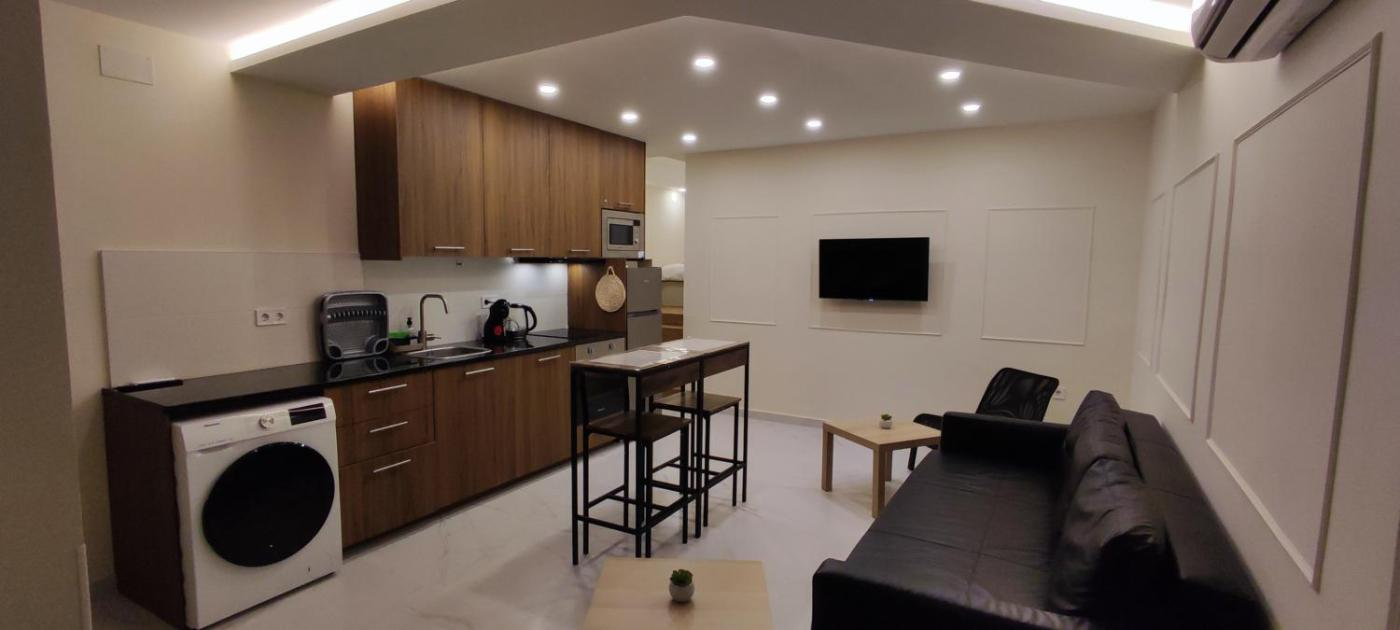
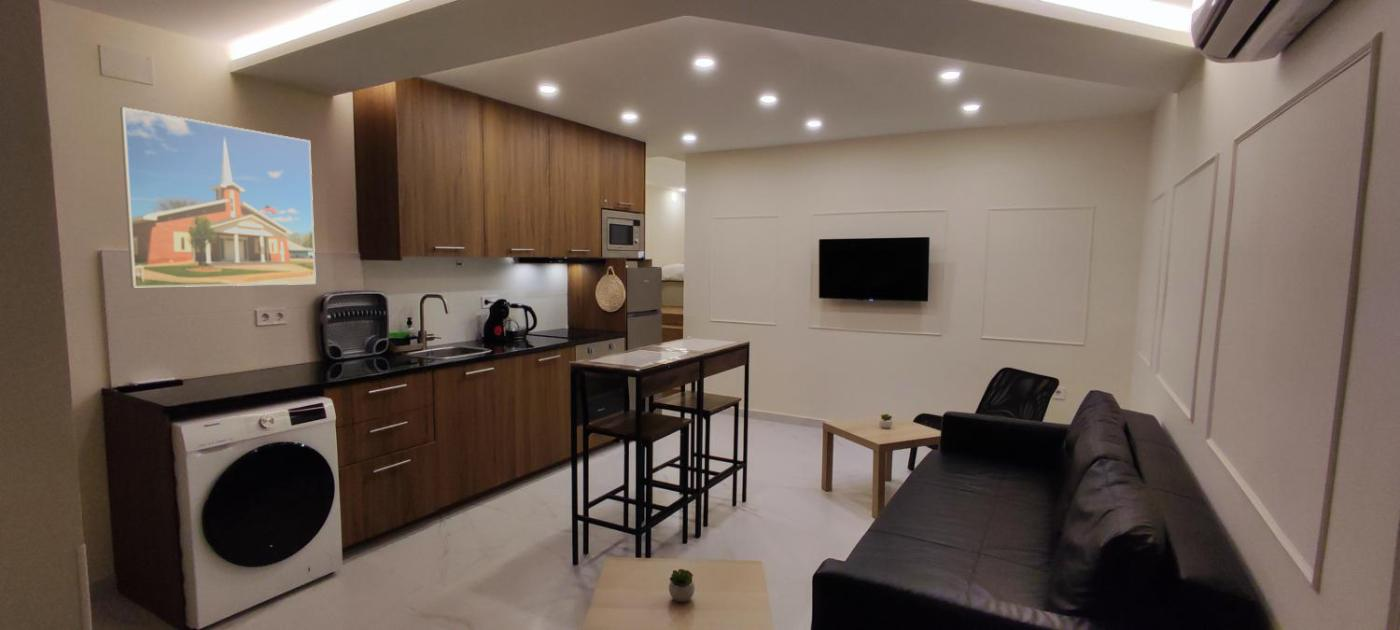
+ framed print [119,106,317,288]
